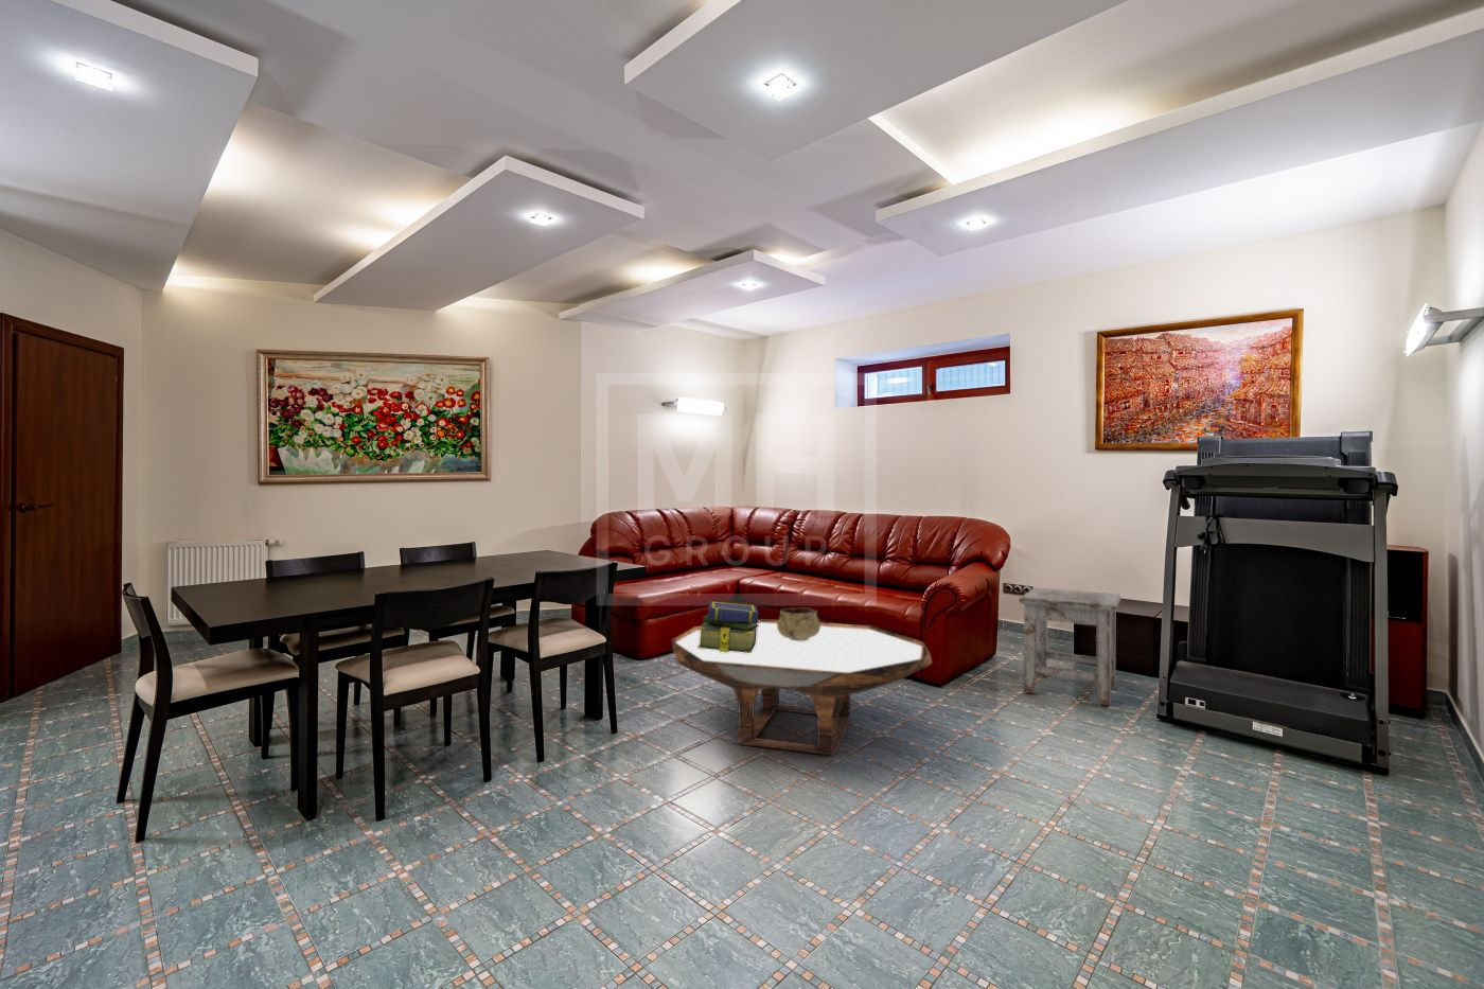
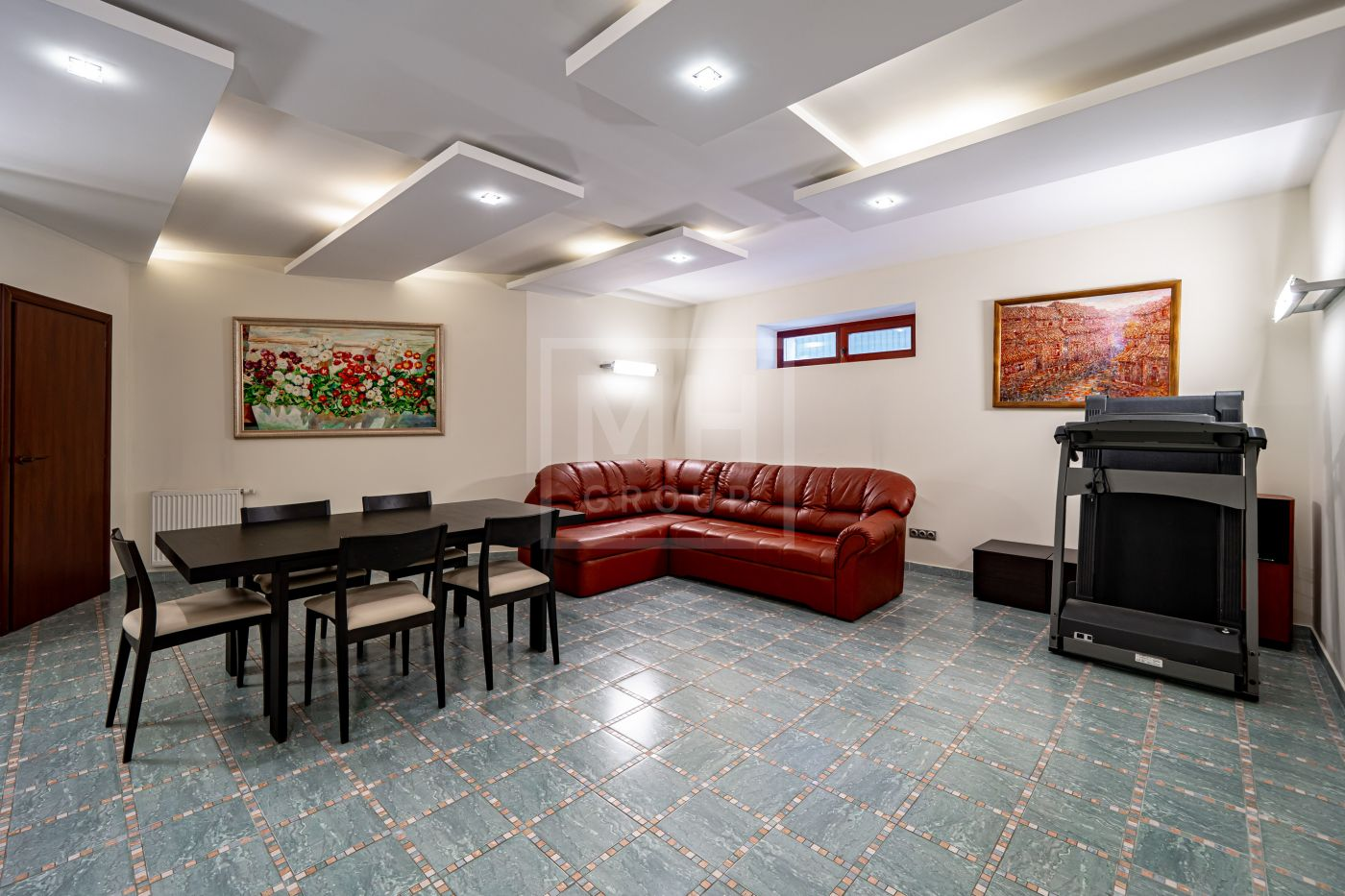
- stool [1017,587,1122,708]
- coffee table [671,618,932,756]
- decorative bowl [777,606,822,641]
- stack of books [696,600,760,655]
